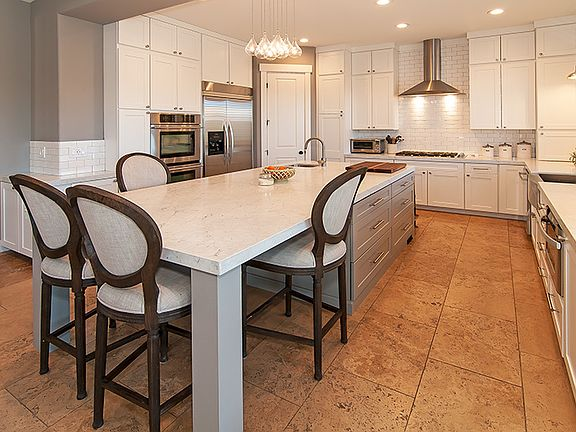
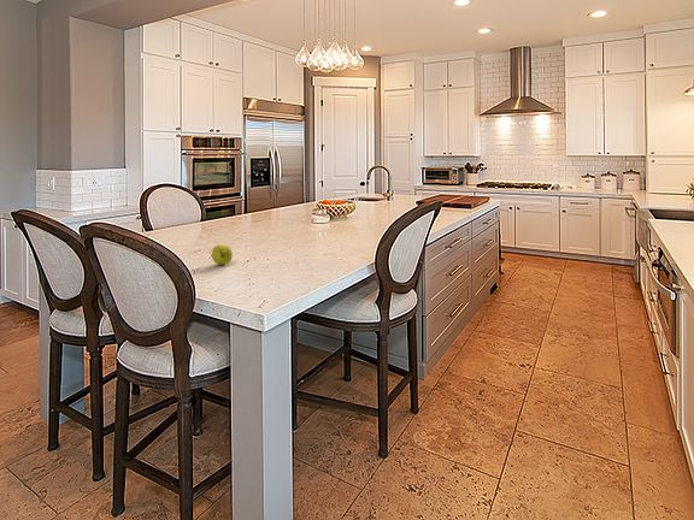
+ apple [211,243,234,266]
